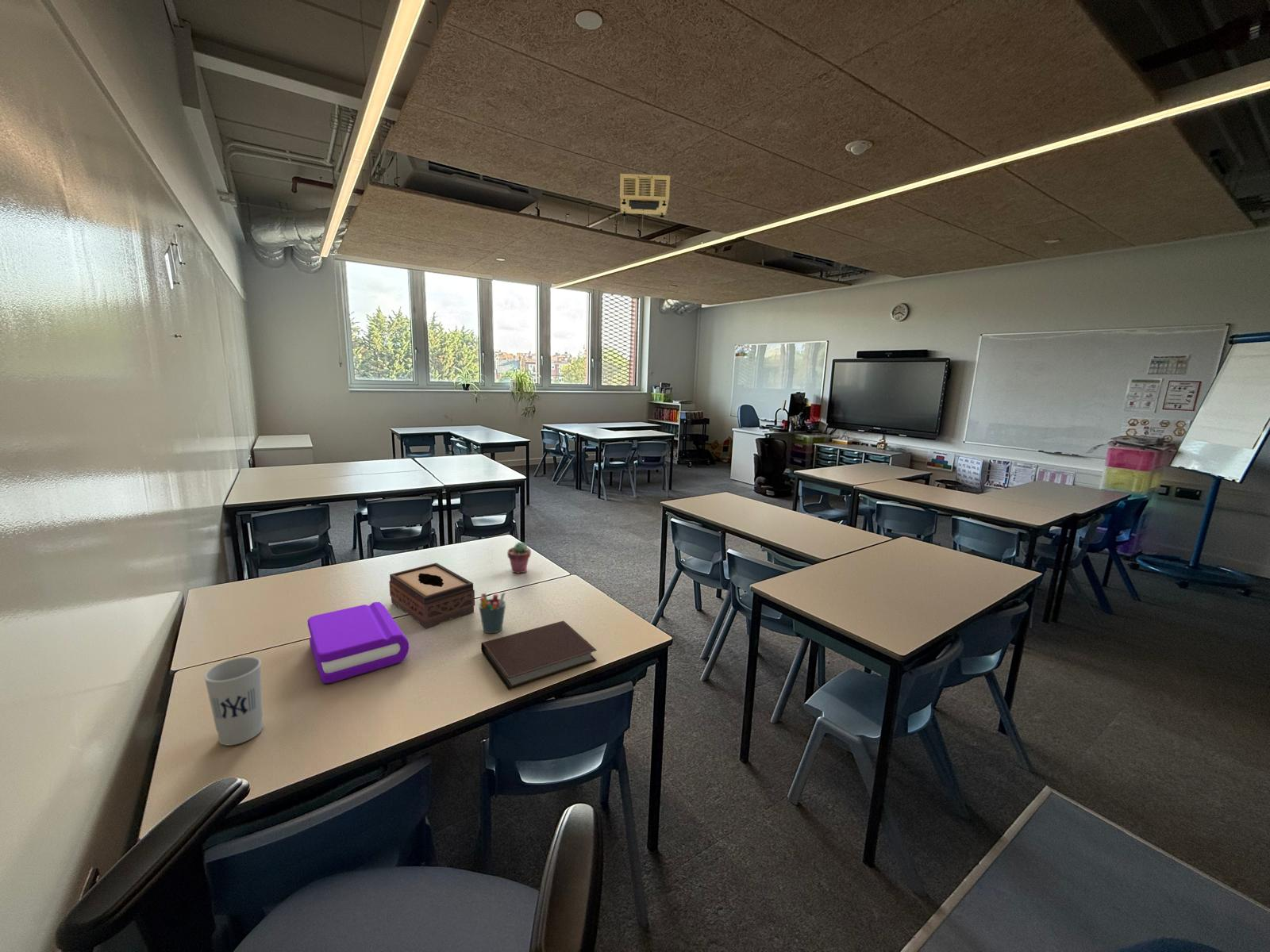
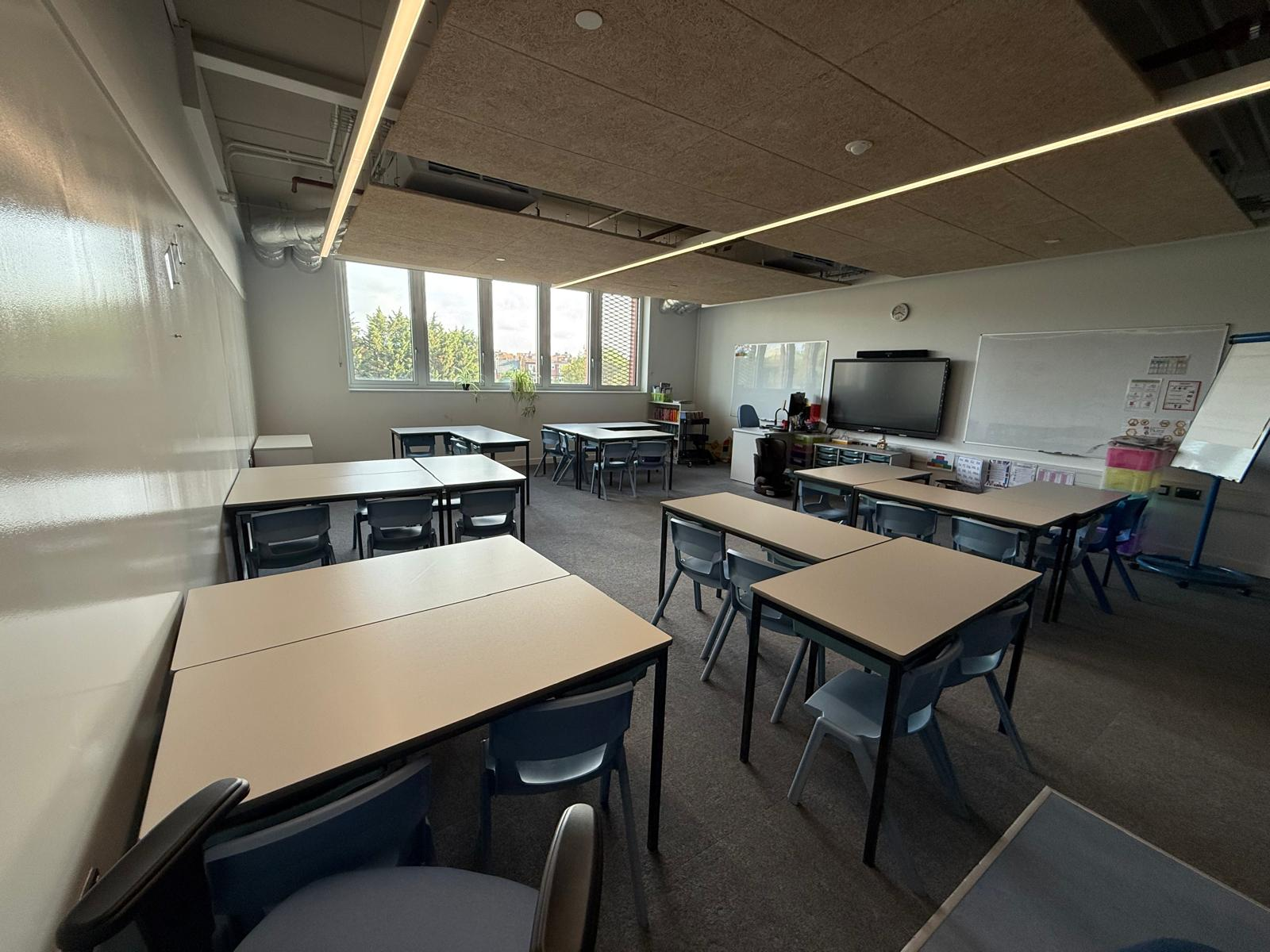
- book [306,601,410,684]
- cup [203,656,264,746]
- projector [619,173,671,230]
- potted succulent [506,541,532,574]
- pen holder [478,591,506,634]
- tissue box [388,562,475,629]
- notebook [480,620,598,690]
